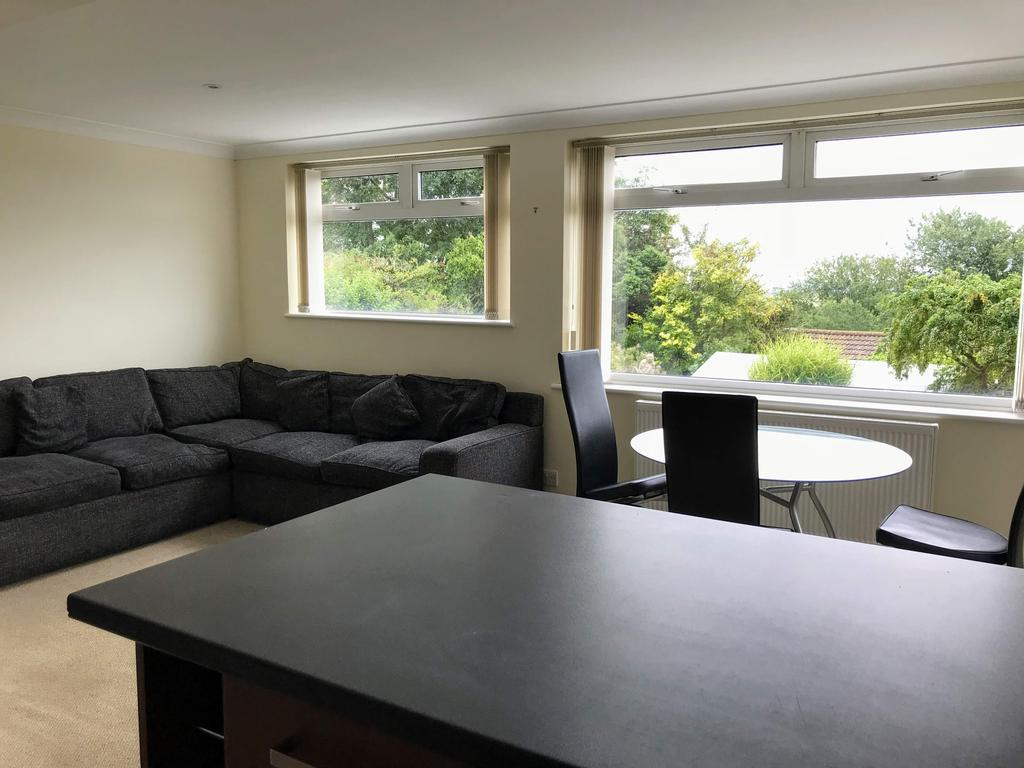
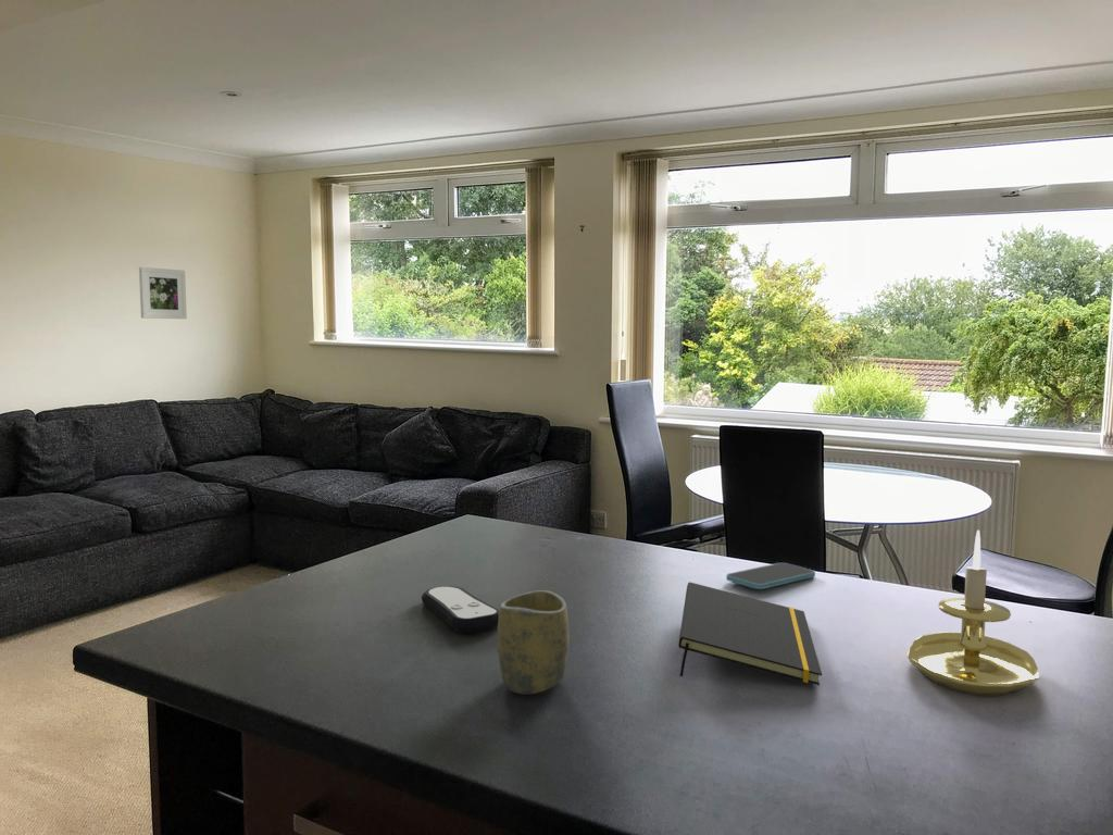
+ cup [497,589,570,696]
+ notepad [677,581,823,686]
+ smartphone [725,562,816,590]
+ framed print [138,266,188,320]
+ remote control [421,585,500,634]
+ candle holder [906,529,1040,696]
